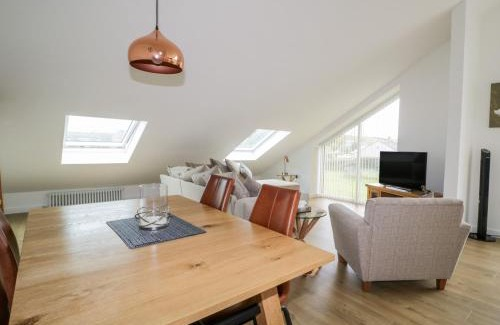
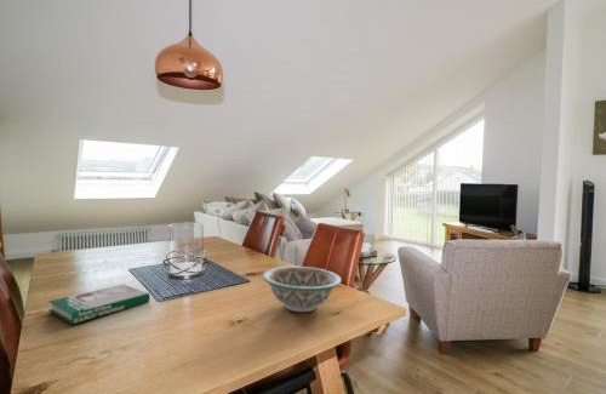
+ book [47,284,152,325]
+ decorative bowl [261,265,343,313]
